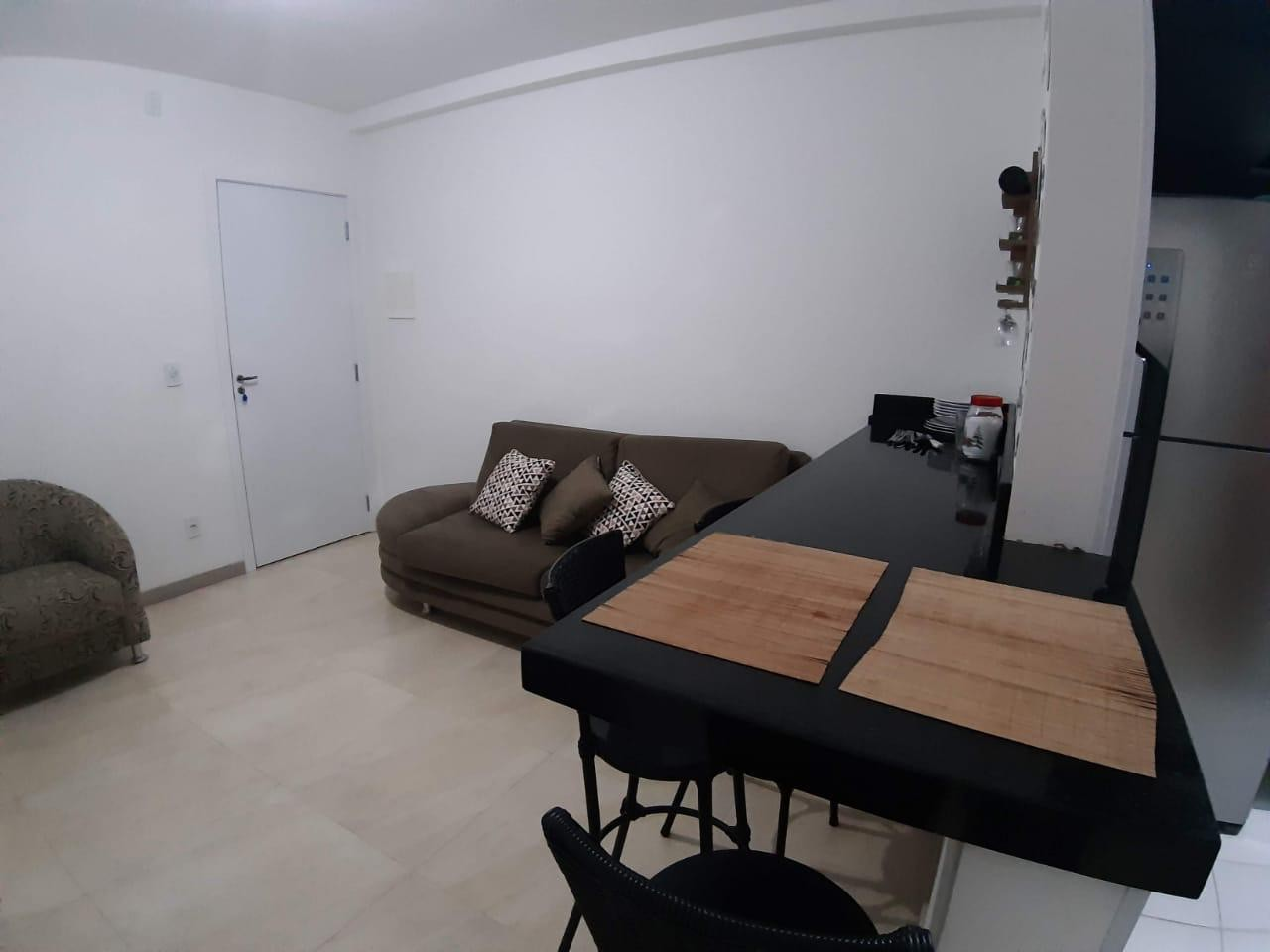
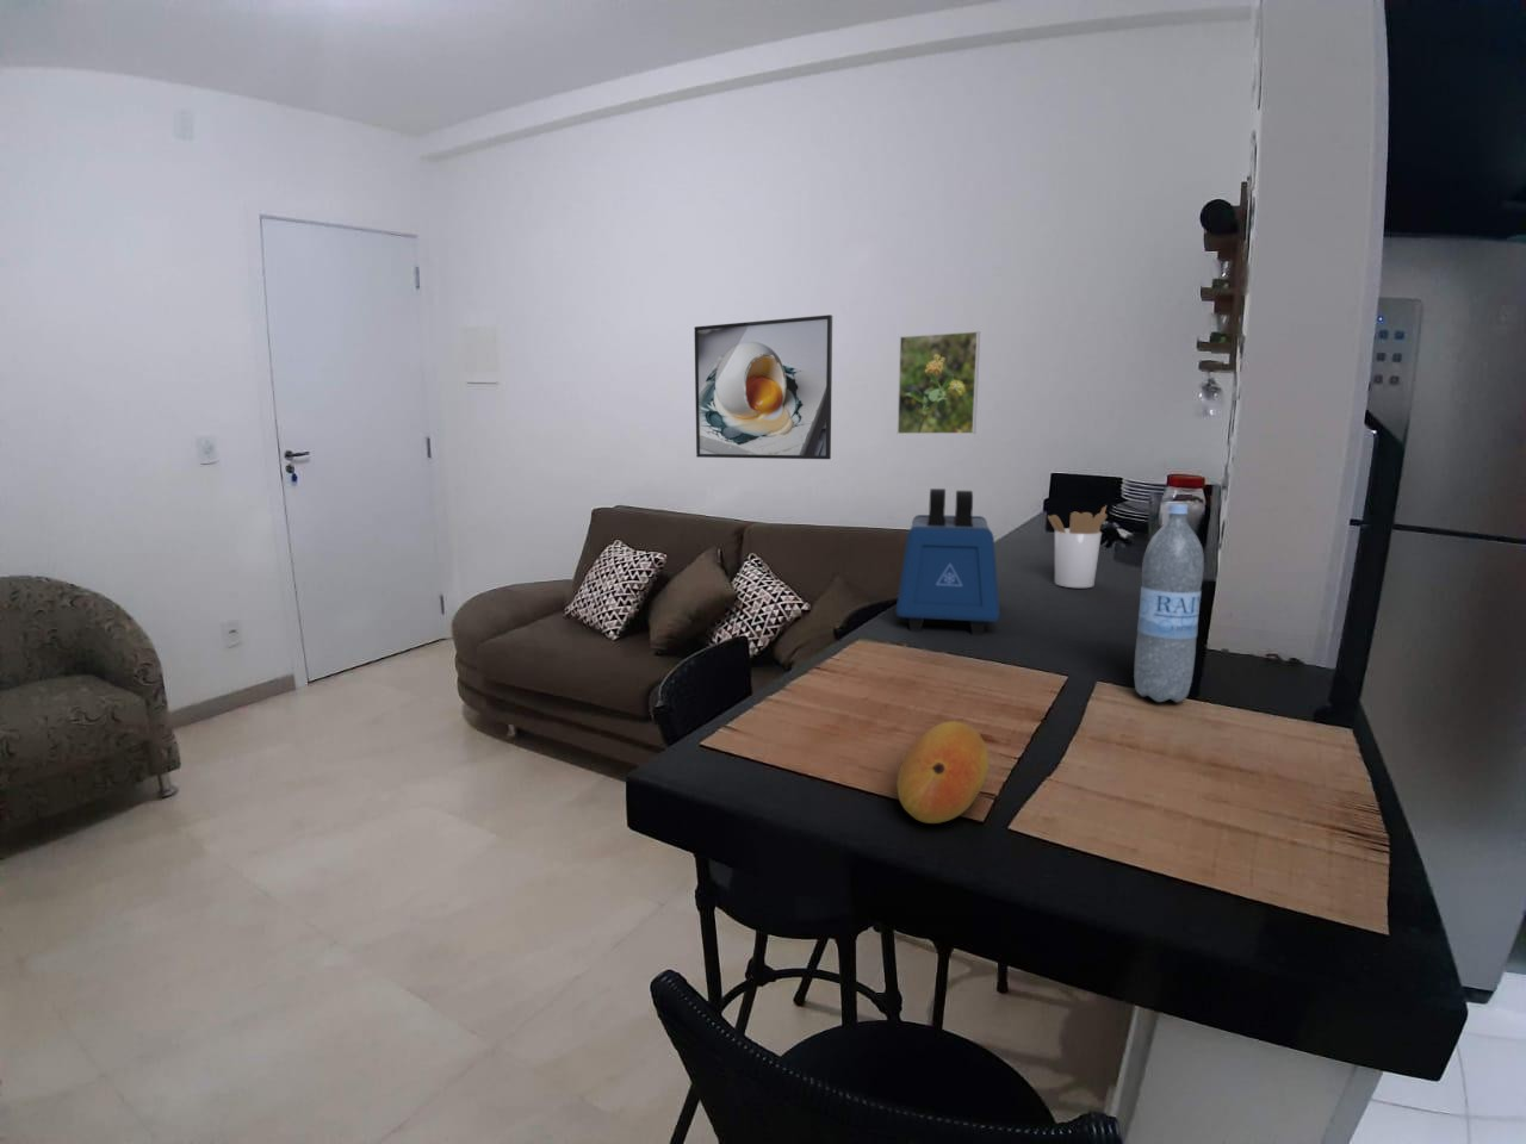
+ utensil holder [1047,504,1108,589]
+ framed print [692,314,834,460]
+ fruit [896,720,990,824]
+ water bottle [1133,501,1205,703]
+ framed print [896,330,982,435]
+ toaster [895,488,1001,637]
